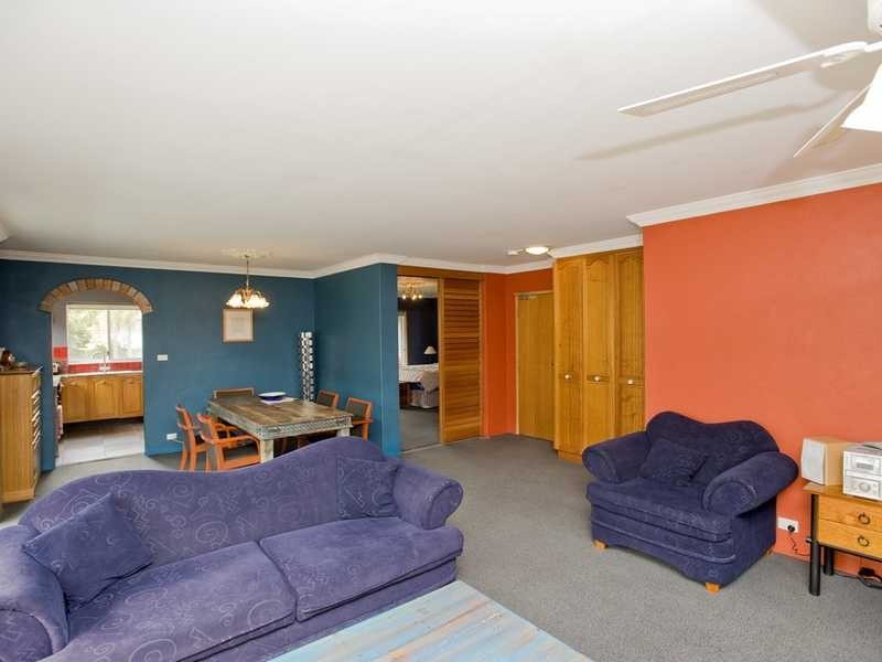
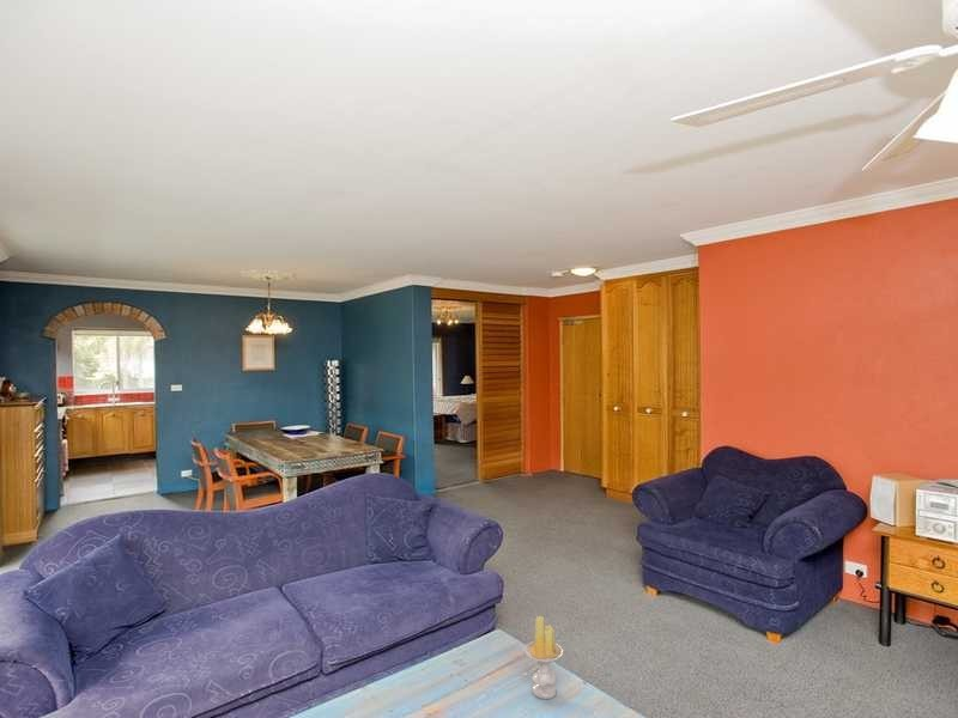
+ candle [523,615,564,700]
